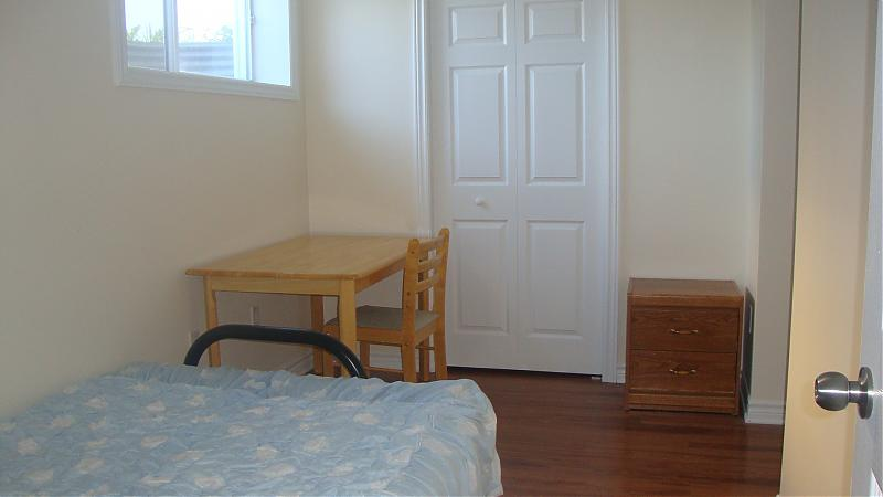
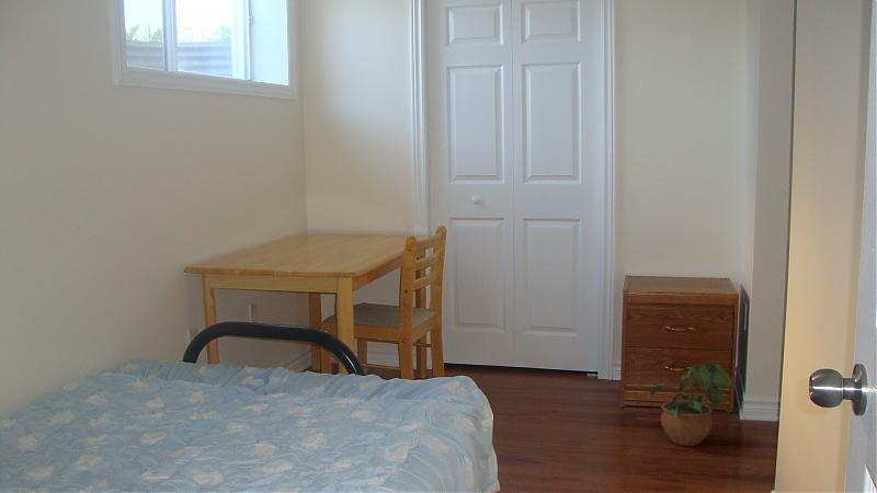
+ potted plant [649,359,732,447]
